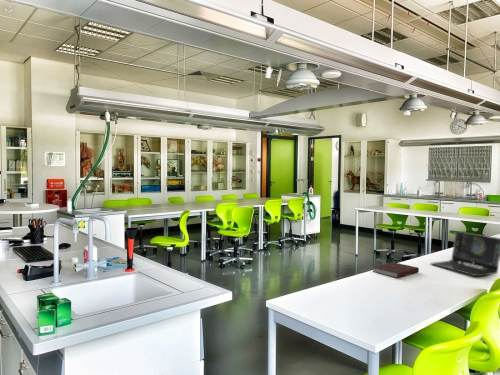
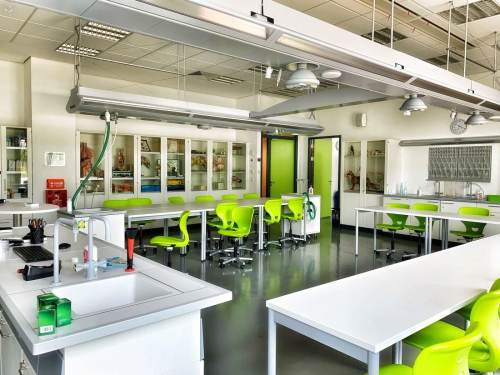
- notebook [372,261,420,279]
- laptop [429,230,500,277]
